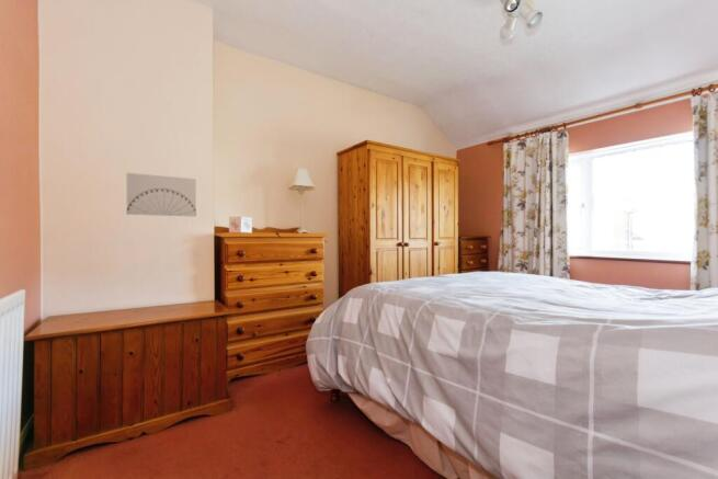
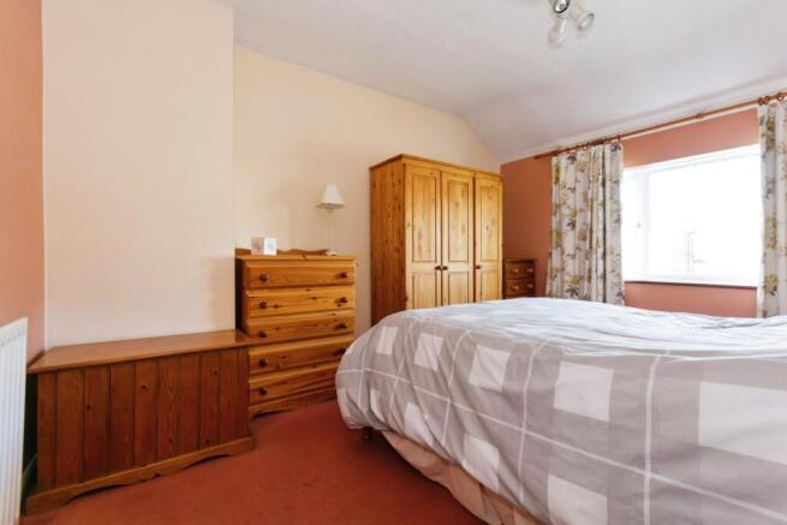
- wall art [125,172,197,217]
